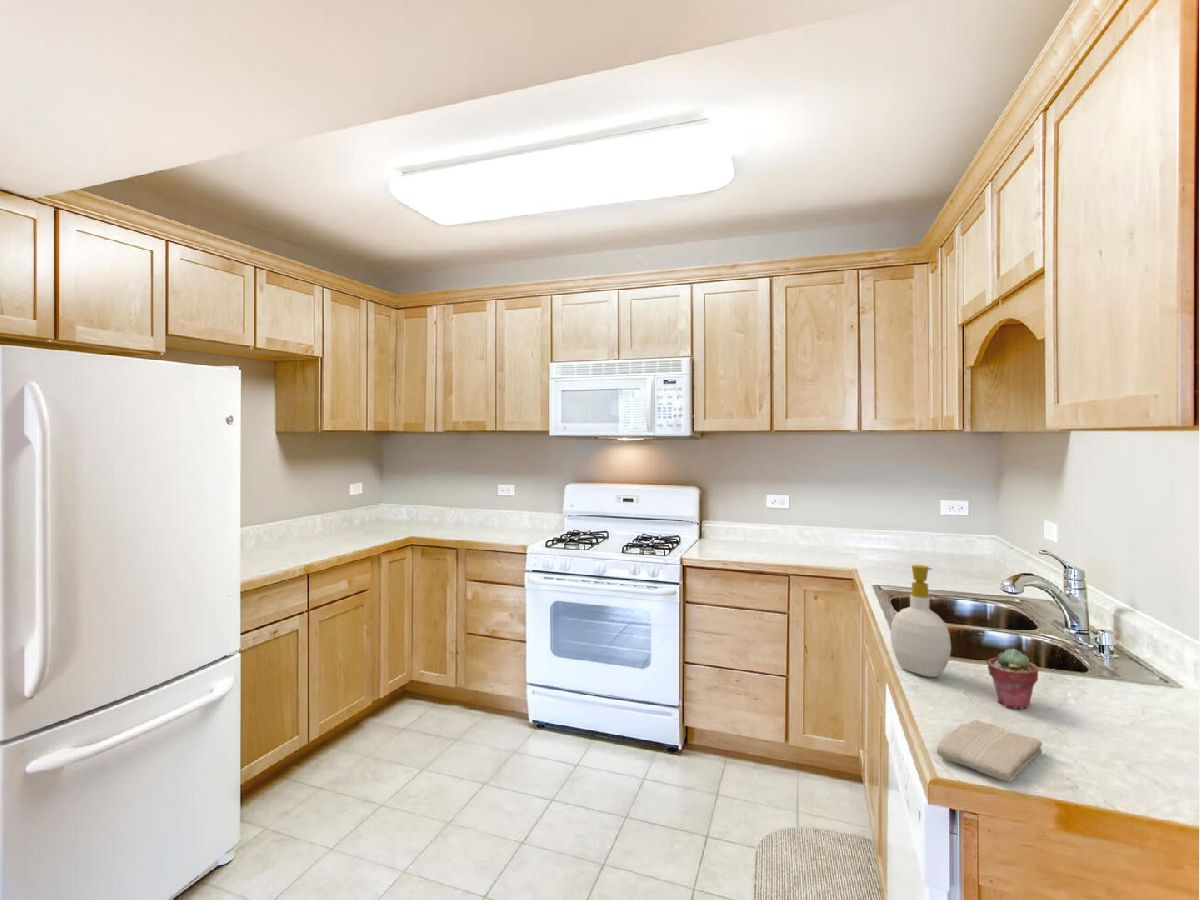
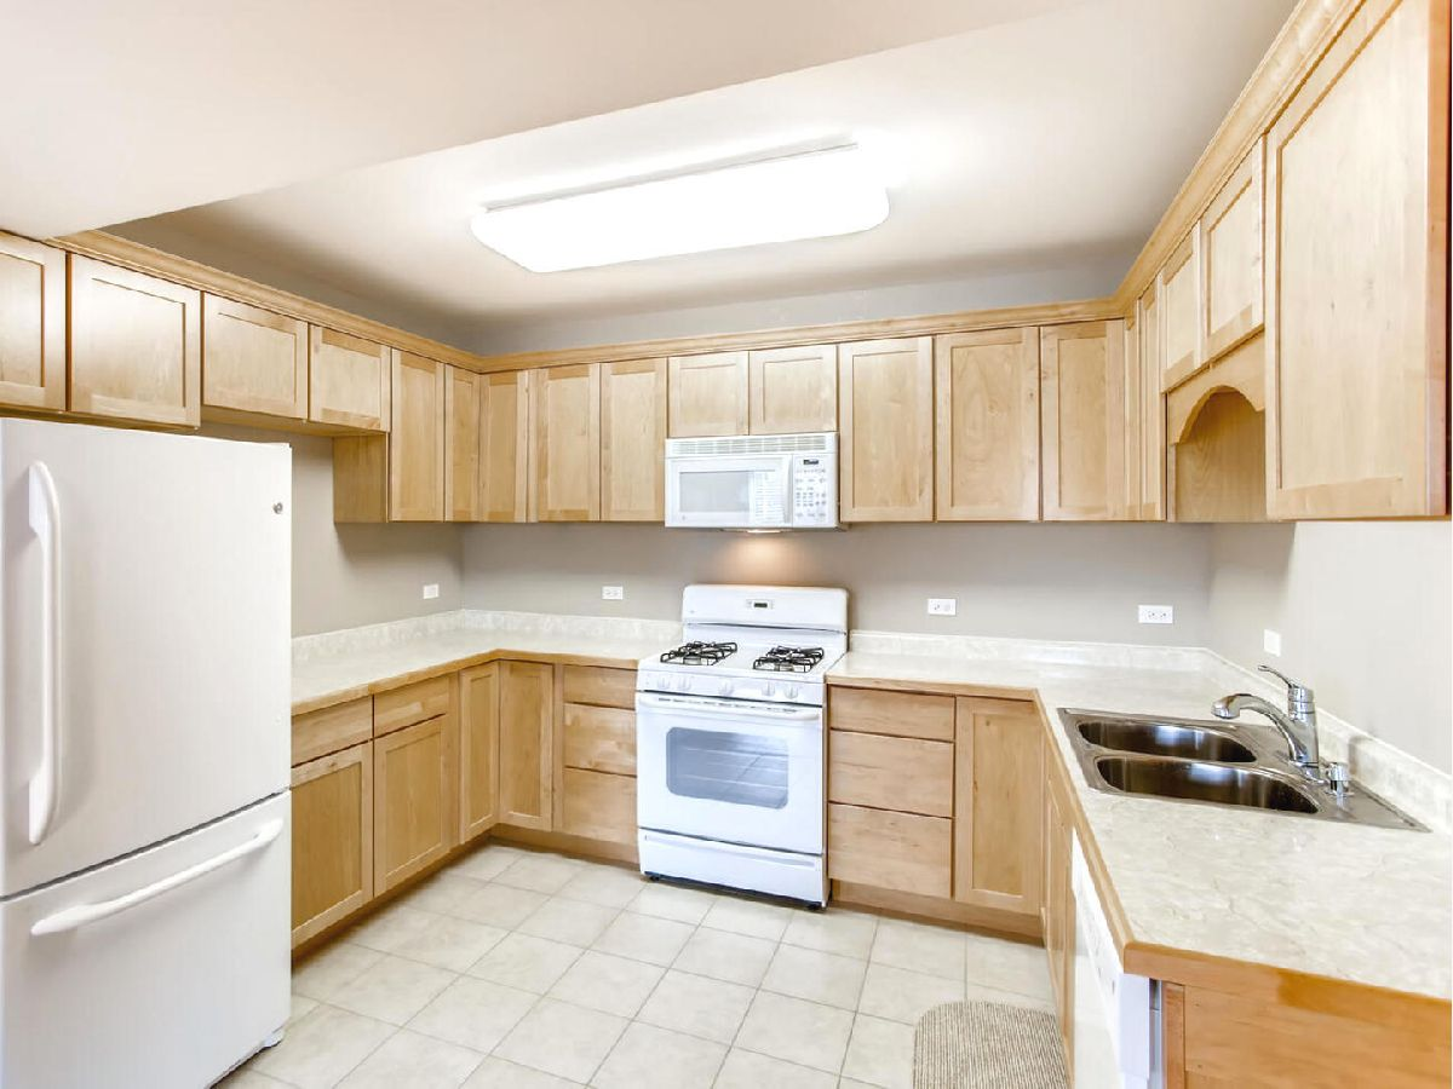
- washcloth [936,719,1043,783]
- potted succulent [986,648,1039,710]
- soap bottle [889,564,952,678]
